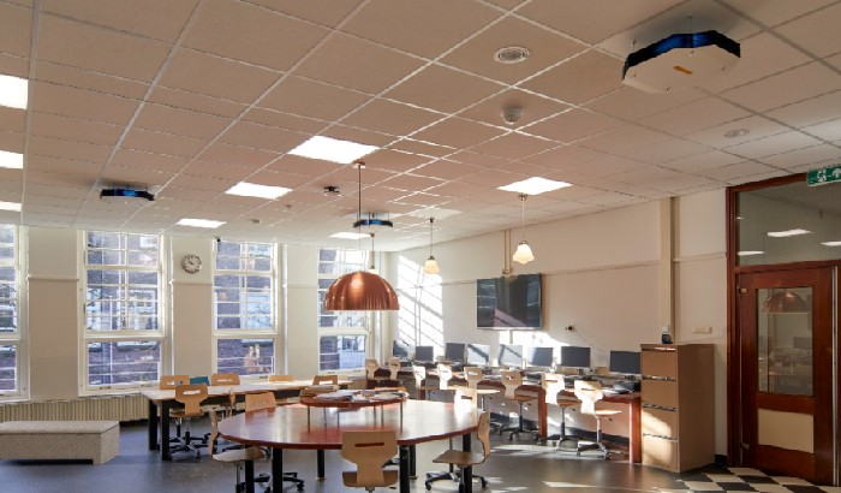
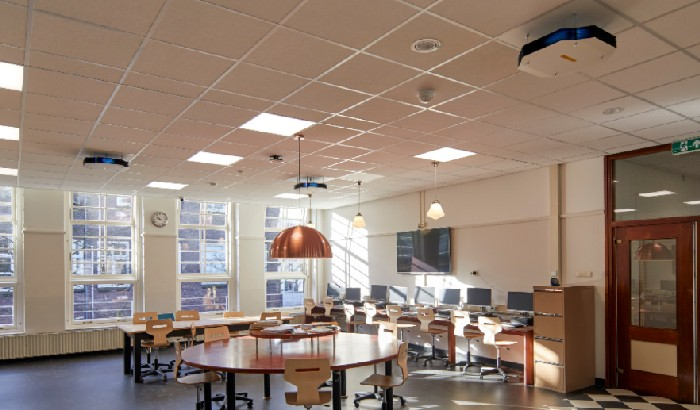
- bench [0,420,120,465]
